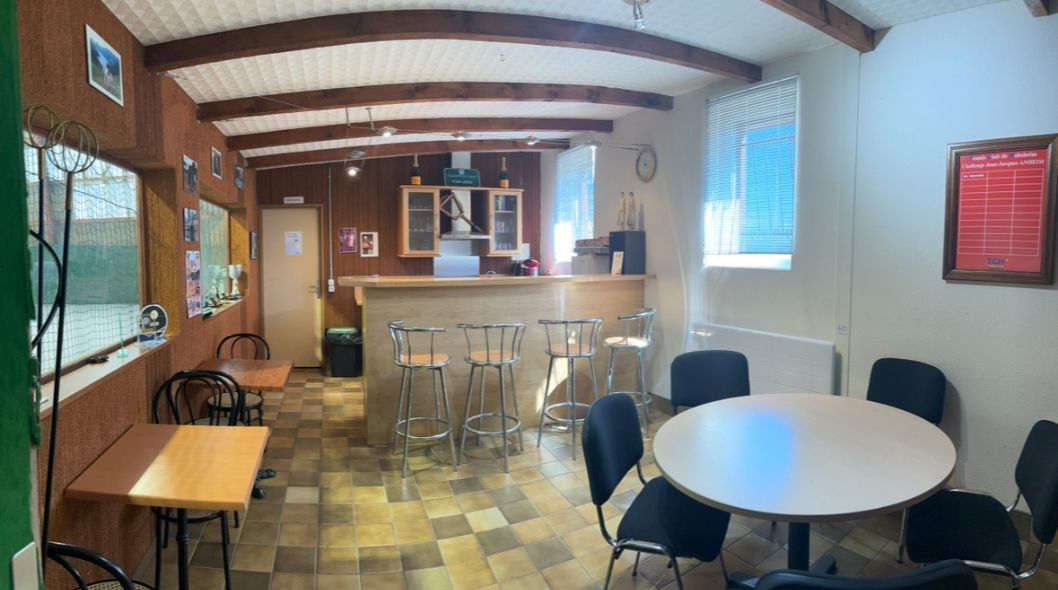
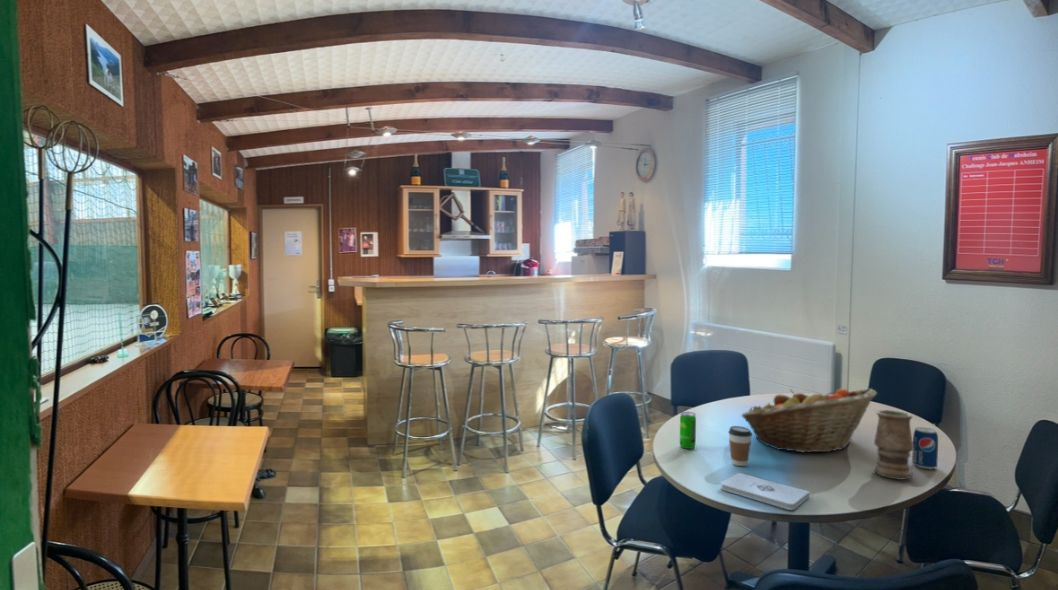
+ notepad [720,472,811,511]
+ coffee cup [728,425,753,467]
+ beverage can [679,411,697,450]
+ beverage can [911,426,939,470]
+ vase [873,409,914,480]
+ fruit basket [740,387,878,453]
